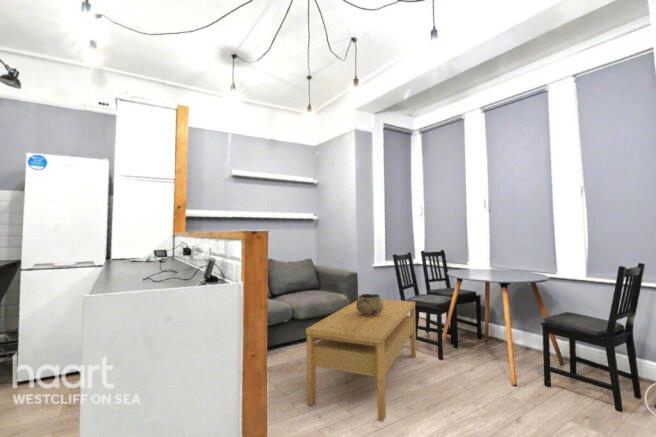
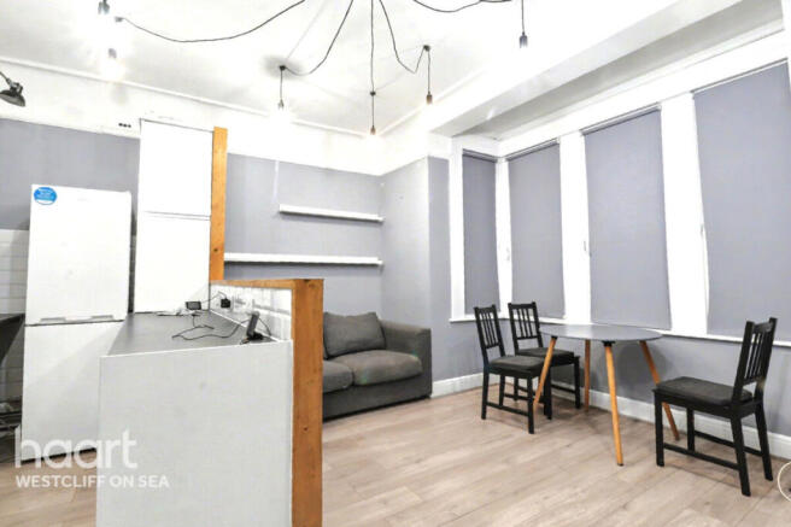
- coffee table [305,298,417,423]
- decorative bowl [356,293,383,316]
